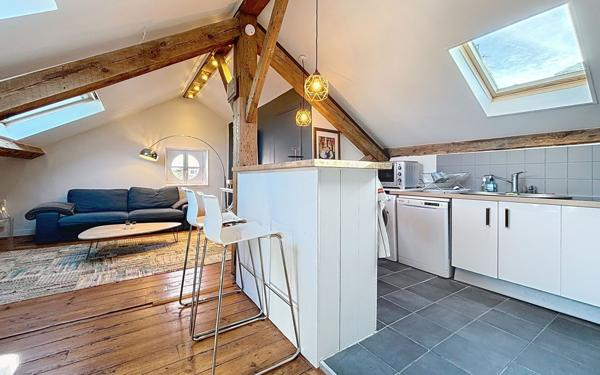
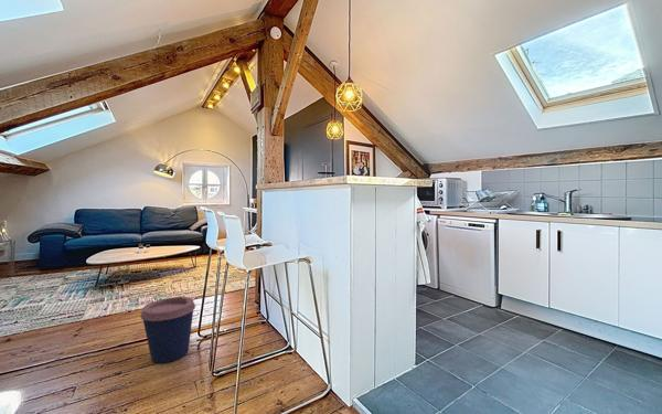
+ coffee cup [139,296,196,364]
